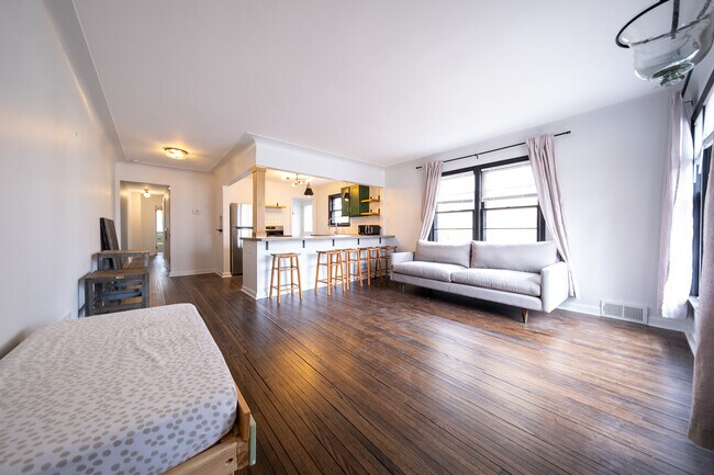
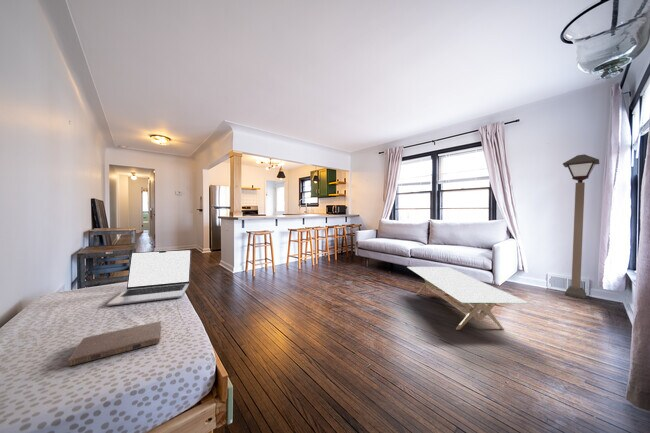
+ book [67,320,162,367]
+ coffee table [406,266,528,331]
+ floor lamp [562,153,600,300]
+ laptop [106,249,192,307]
